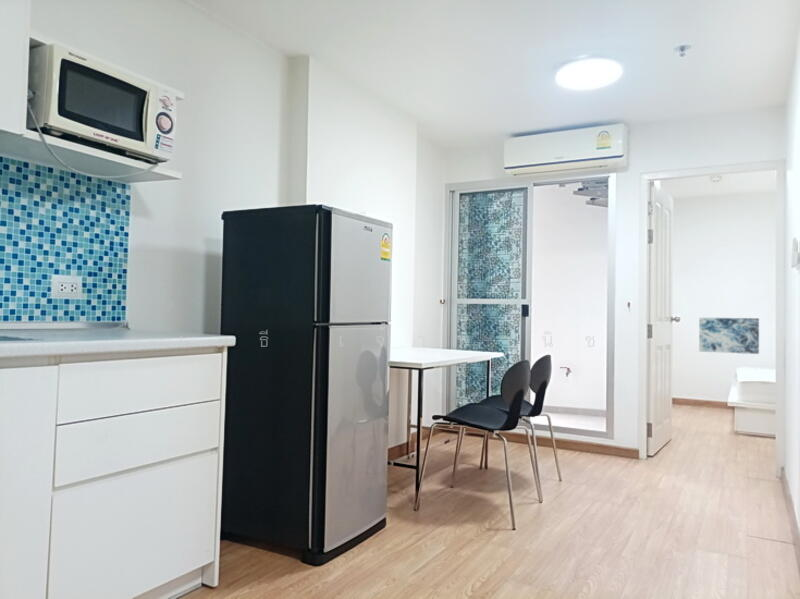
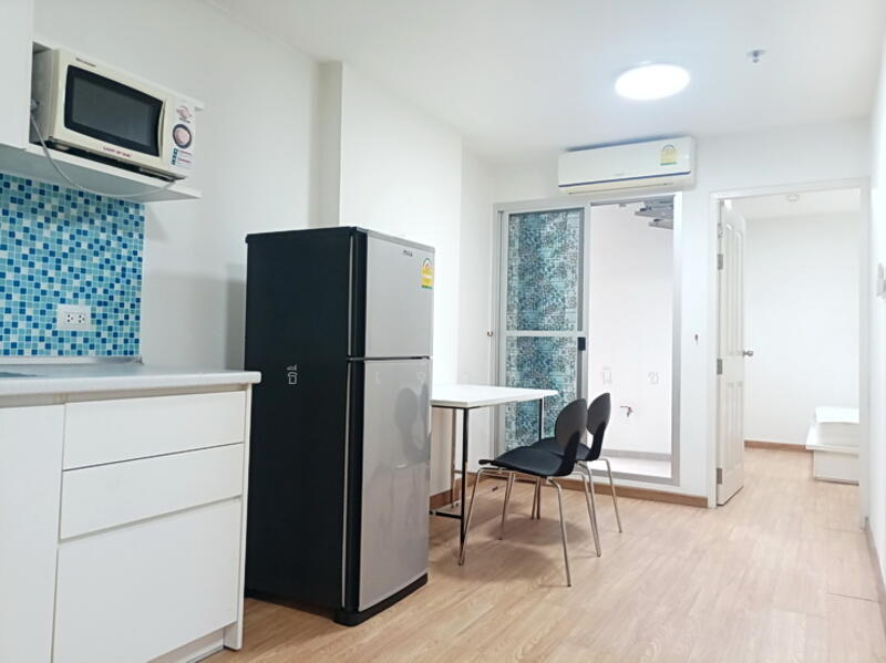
- wall art [698,317,760,355]
